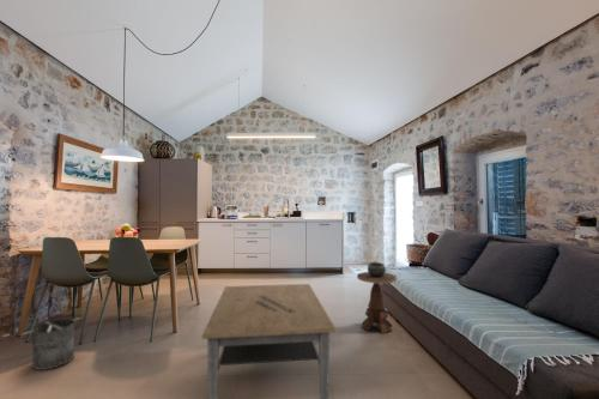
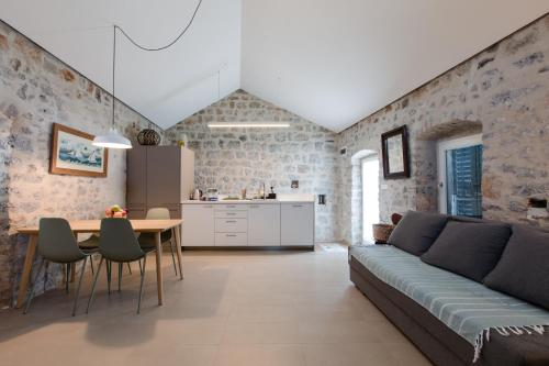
- coffee table [200,283,338,399]
- side table [356,261,398,334]
- bucket [19,313,85,371]
